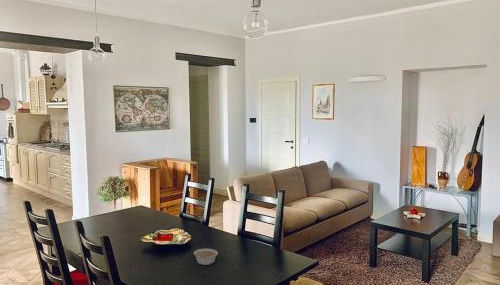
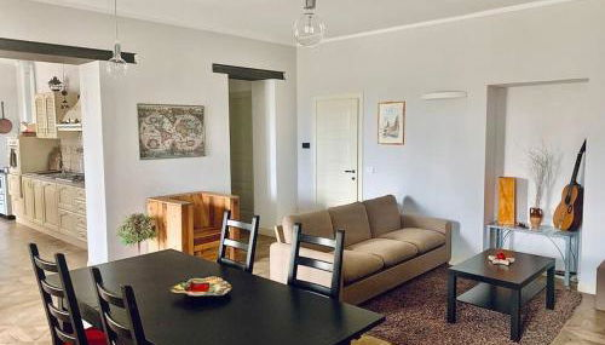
- legume [193,248,219,266]
